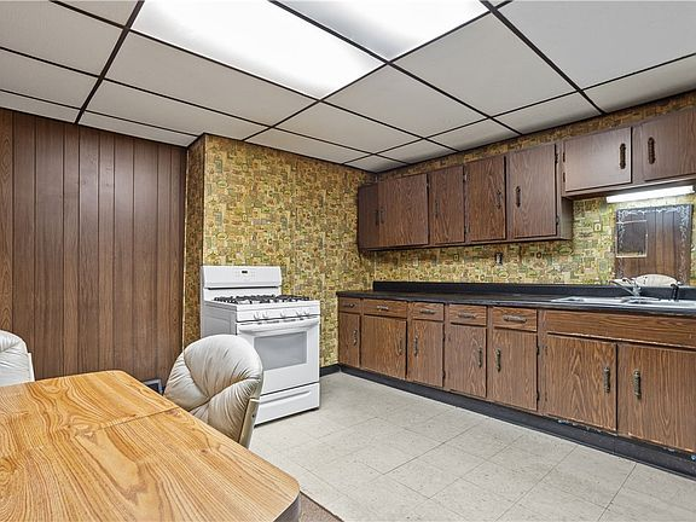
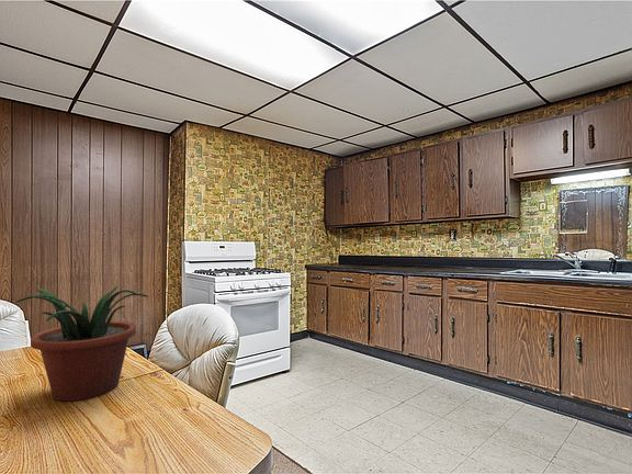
+ potted plant [16,285,149,402]
